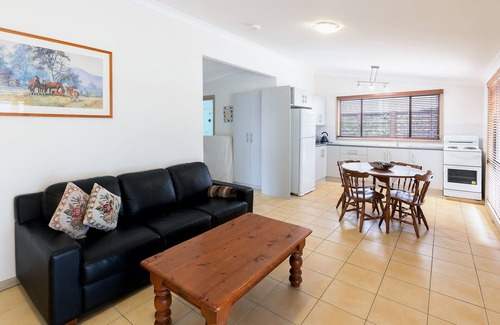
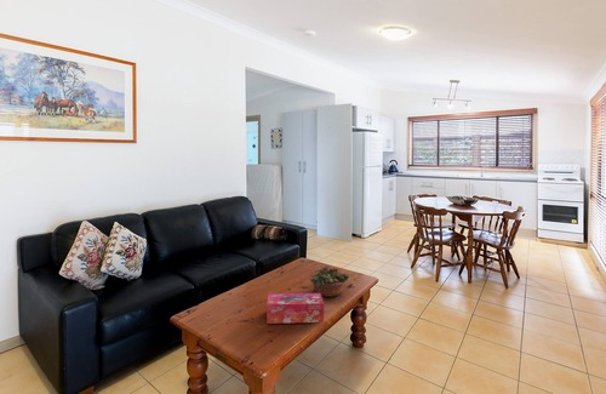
+ tissue box [265,292,325,325]
+ succulent planter [309,265,350,298]
